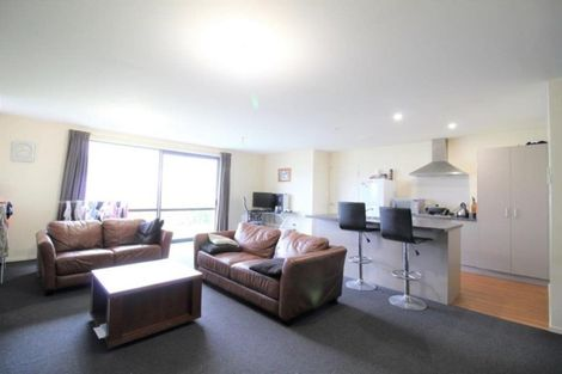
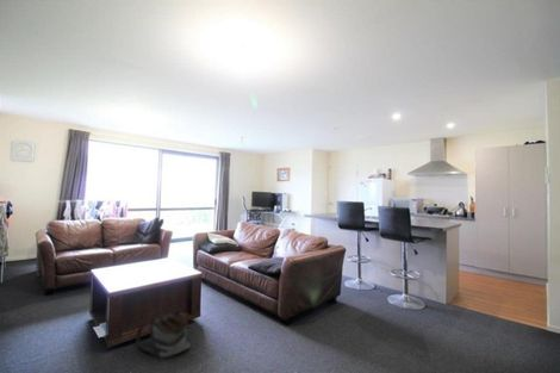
+ backpack [135,309,193,359]
